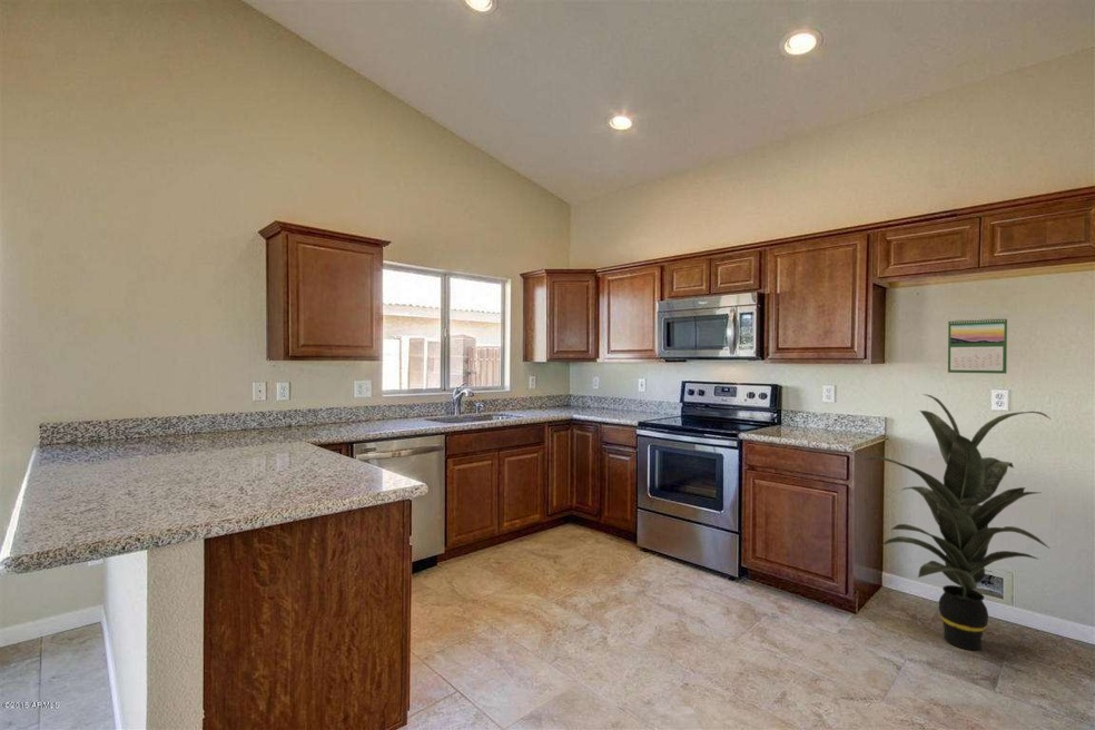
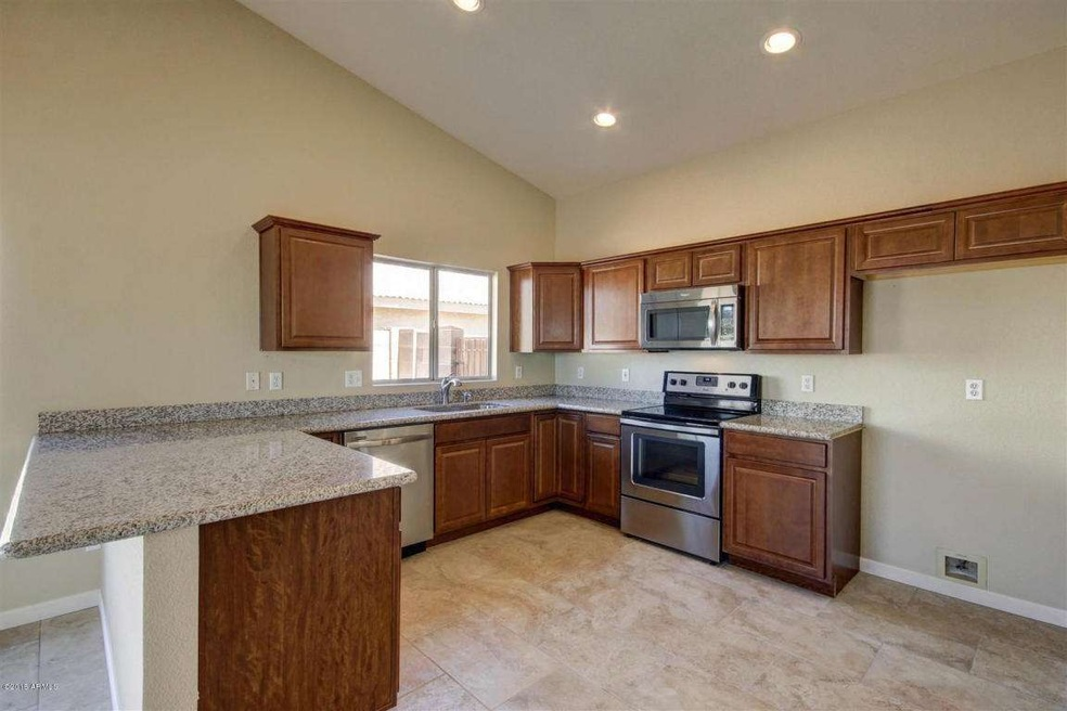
- indoor plant [864,393,1050,651]
- calendar [947,317,1008,375]
